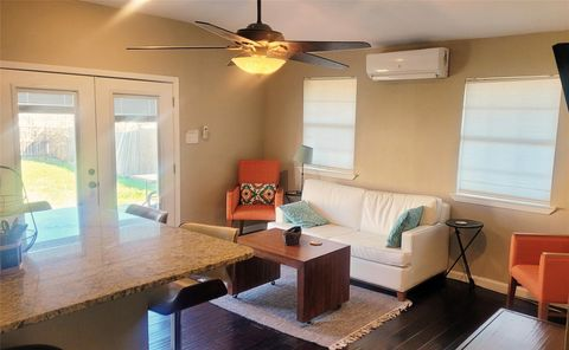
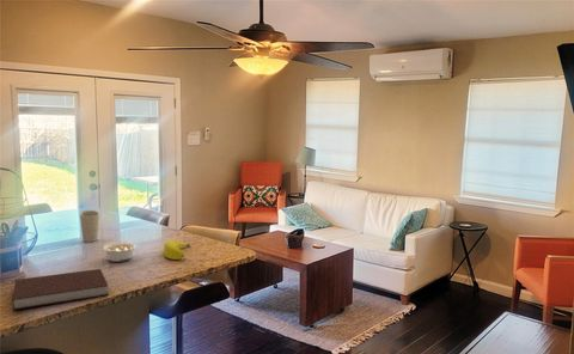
+ legume [102,242,138,263]
+ cup [79,209,100,243]
+ fruit [161,239,191,261]
+ notebook [11,268,110,311]
